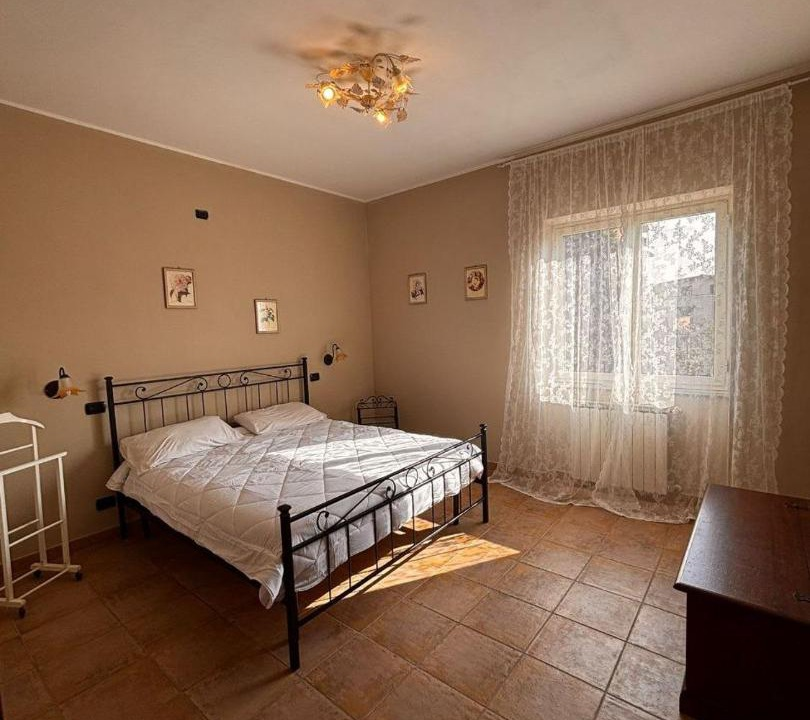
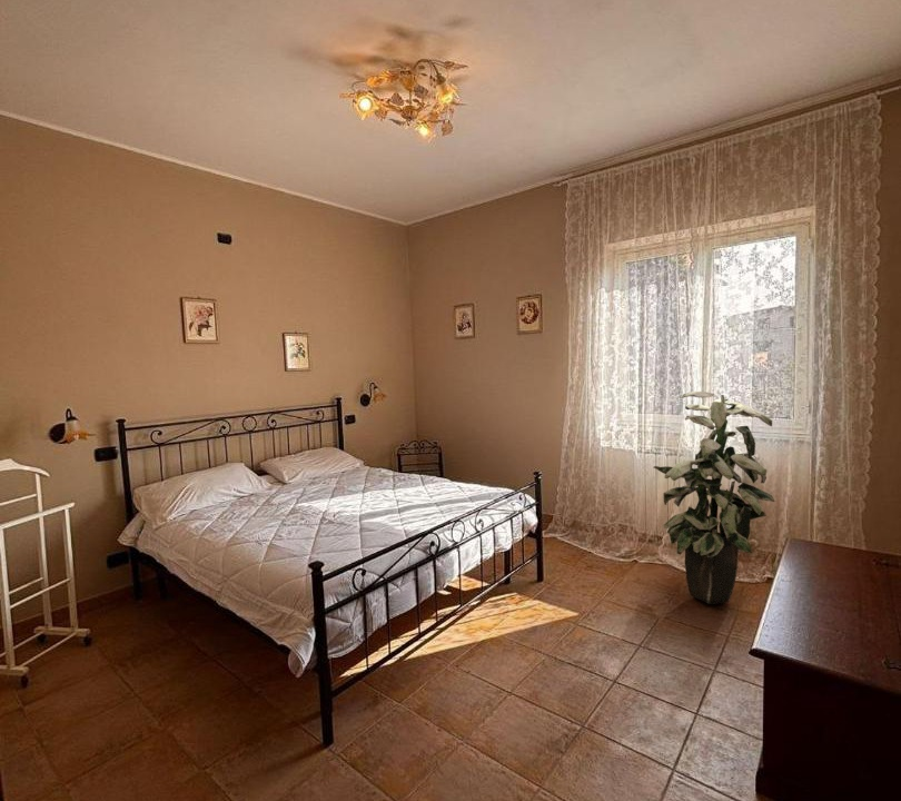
+ indoor plant [653,390,775,605]
